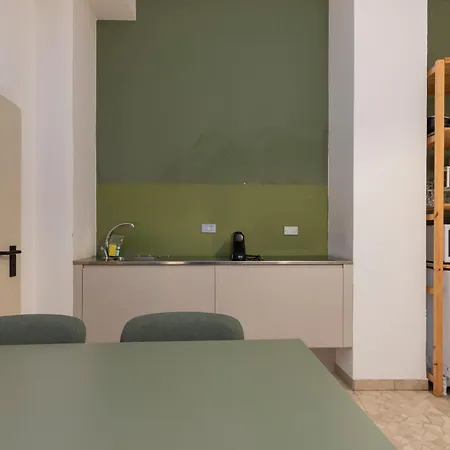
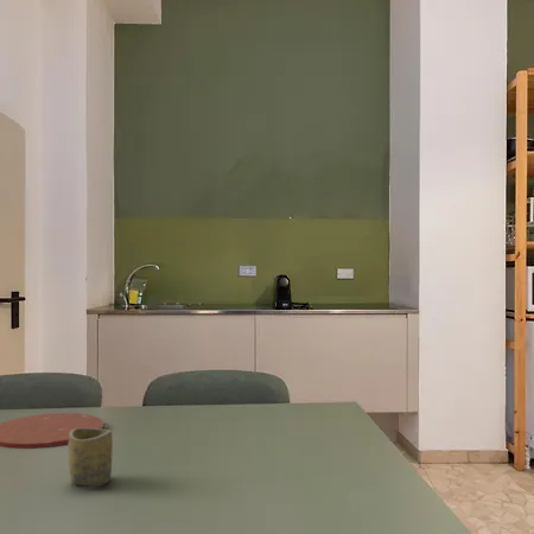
+ plate [0,412,104,450]
+ cup [68,428,114,487]
